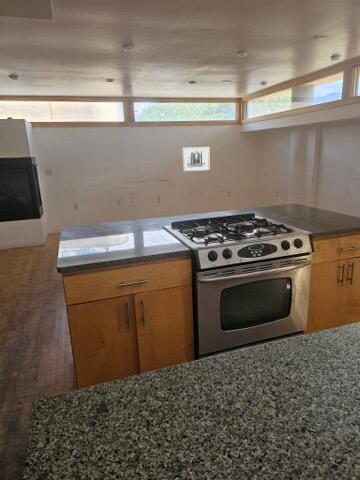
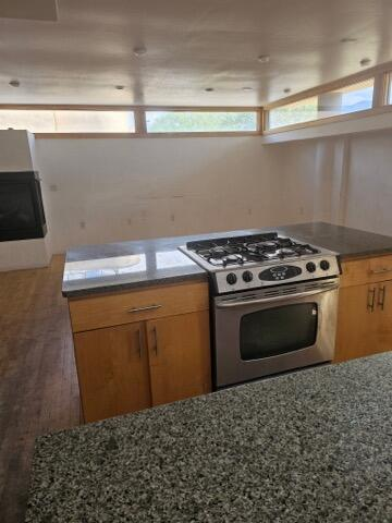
- wall art [181,146,211,173]
